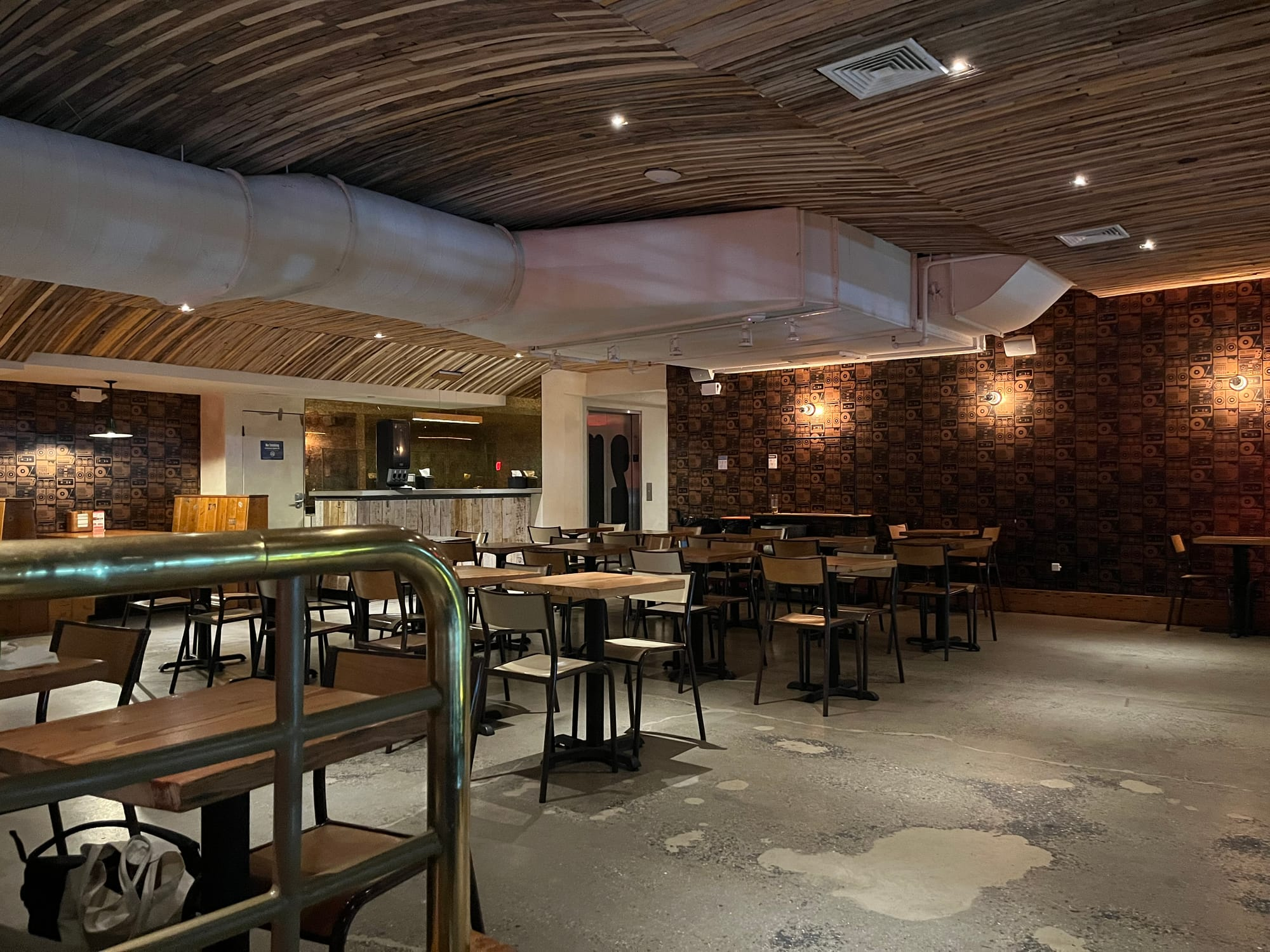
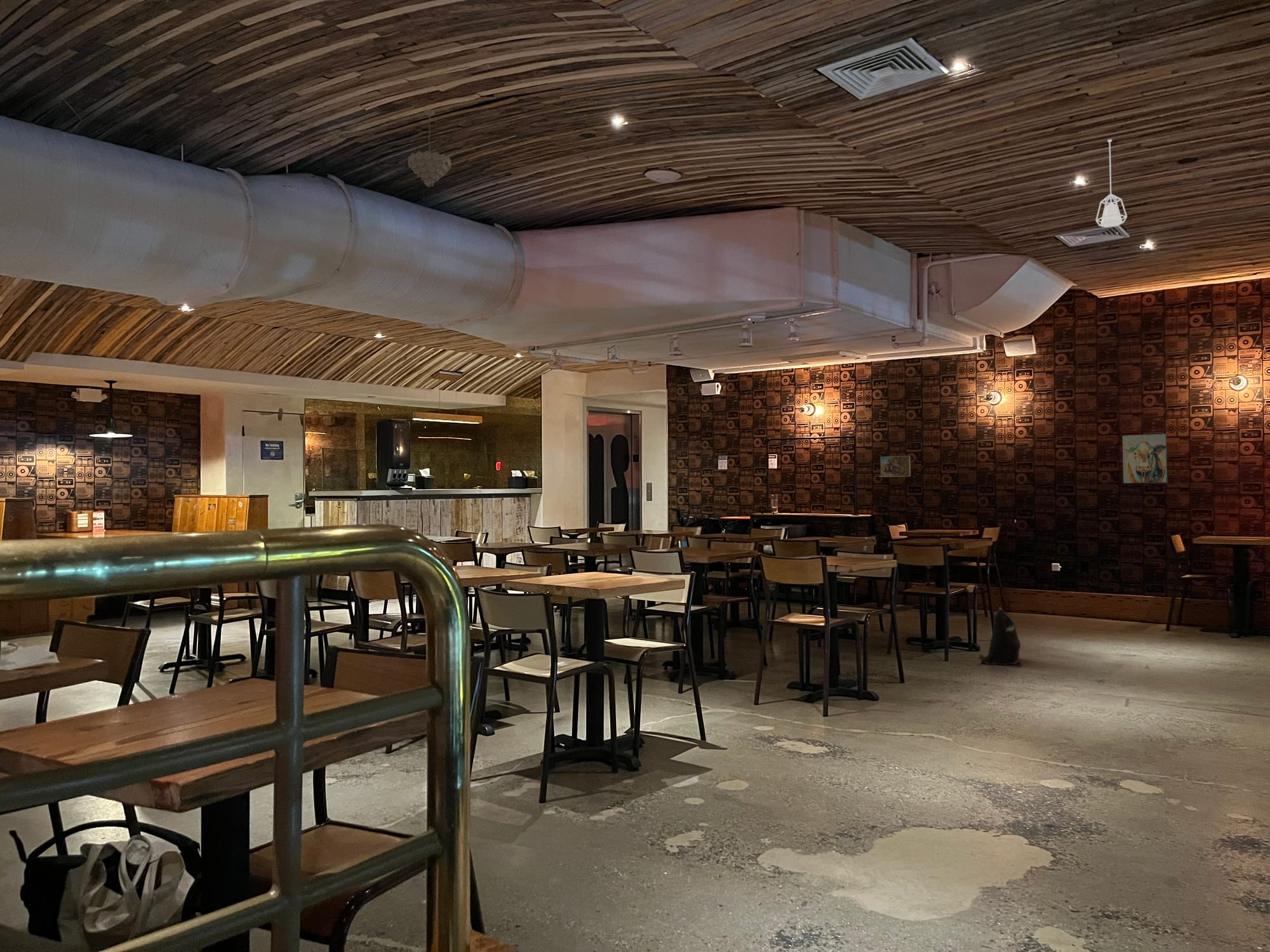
+ backpack [977,607,1021,666]
+ pendant lamp [1095,139,1128,228]
+ pendant light [407,109,451,188]
+ wall art [1122,433,1168,484]
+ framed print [880,455,911,478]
